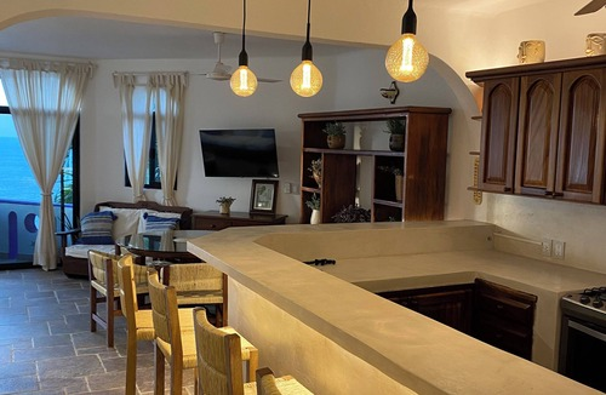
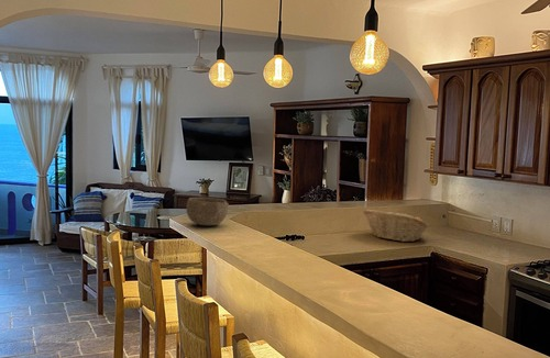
+ bowl [185,197,230,226]
+ fruit basket [362,209,430,243]
